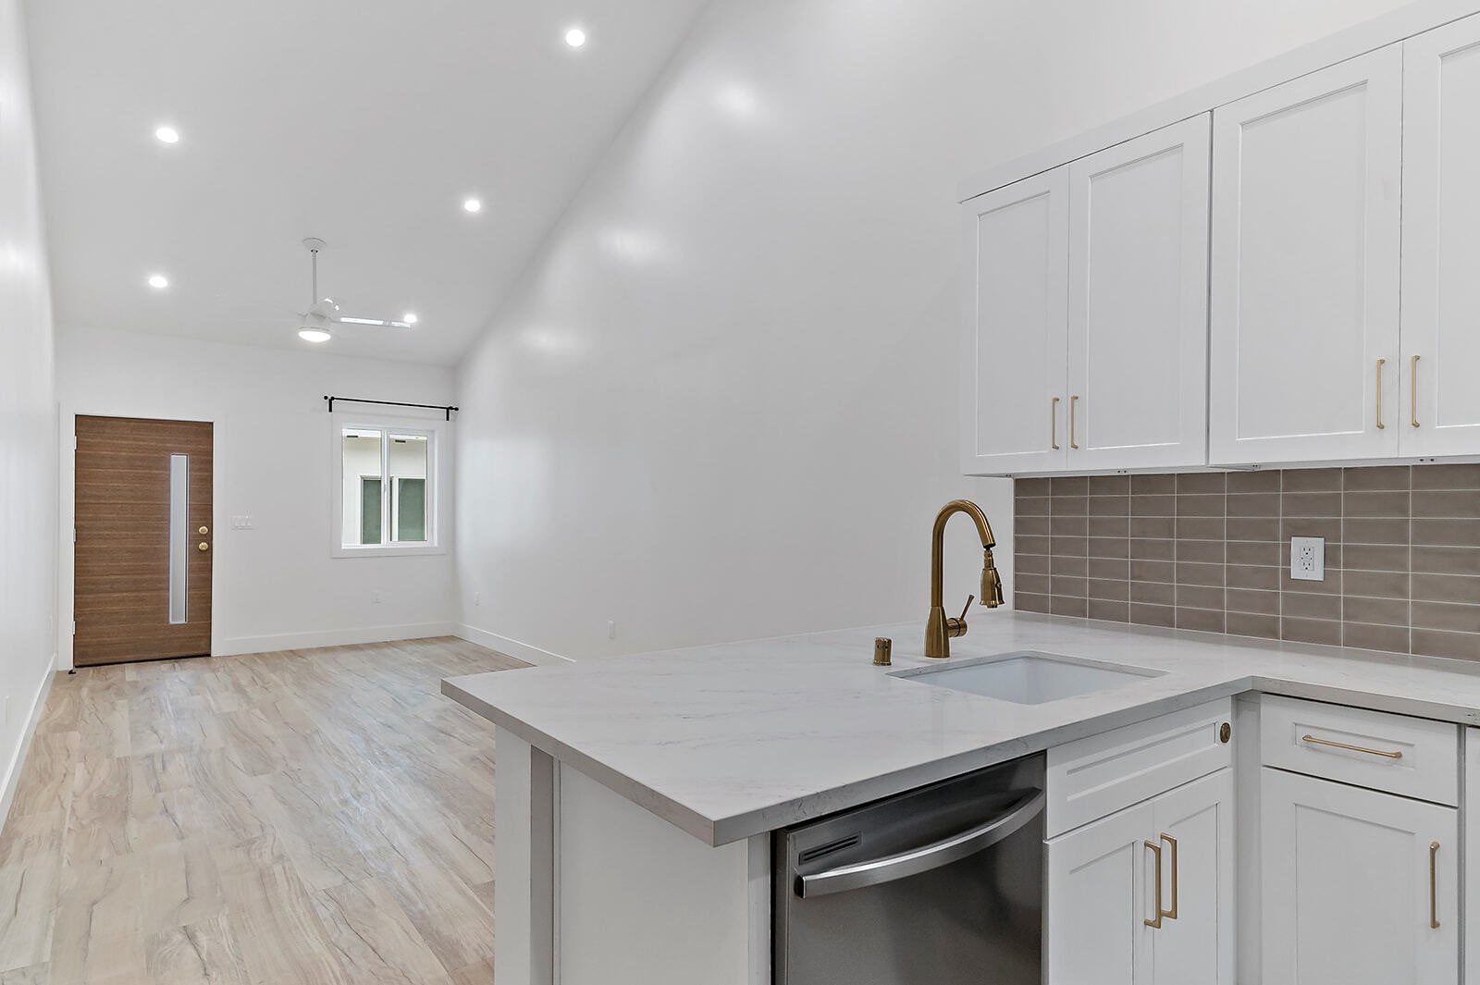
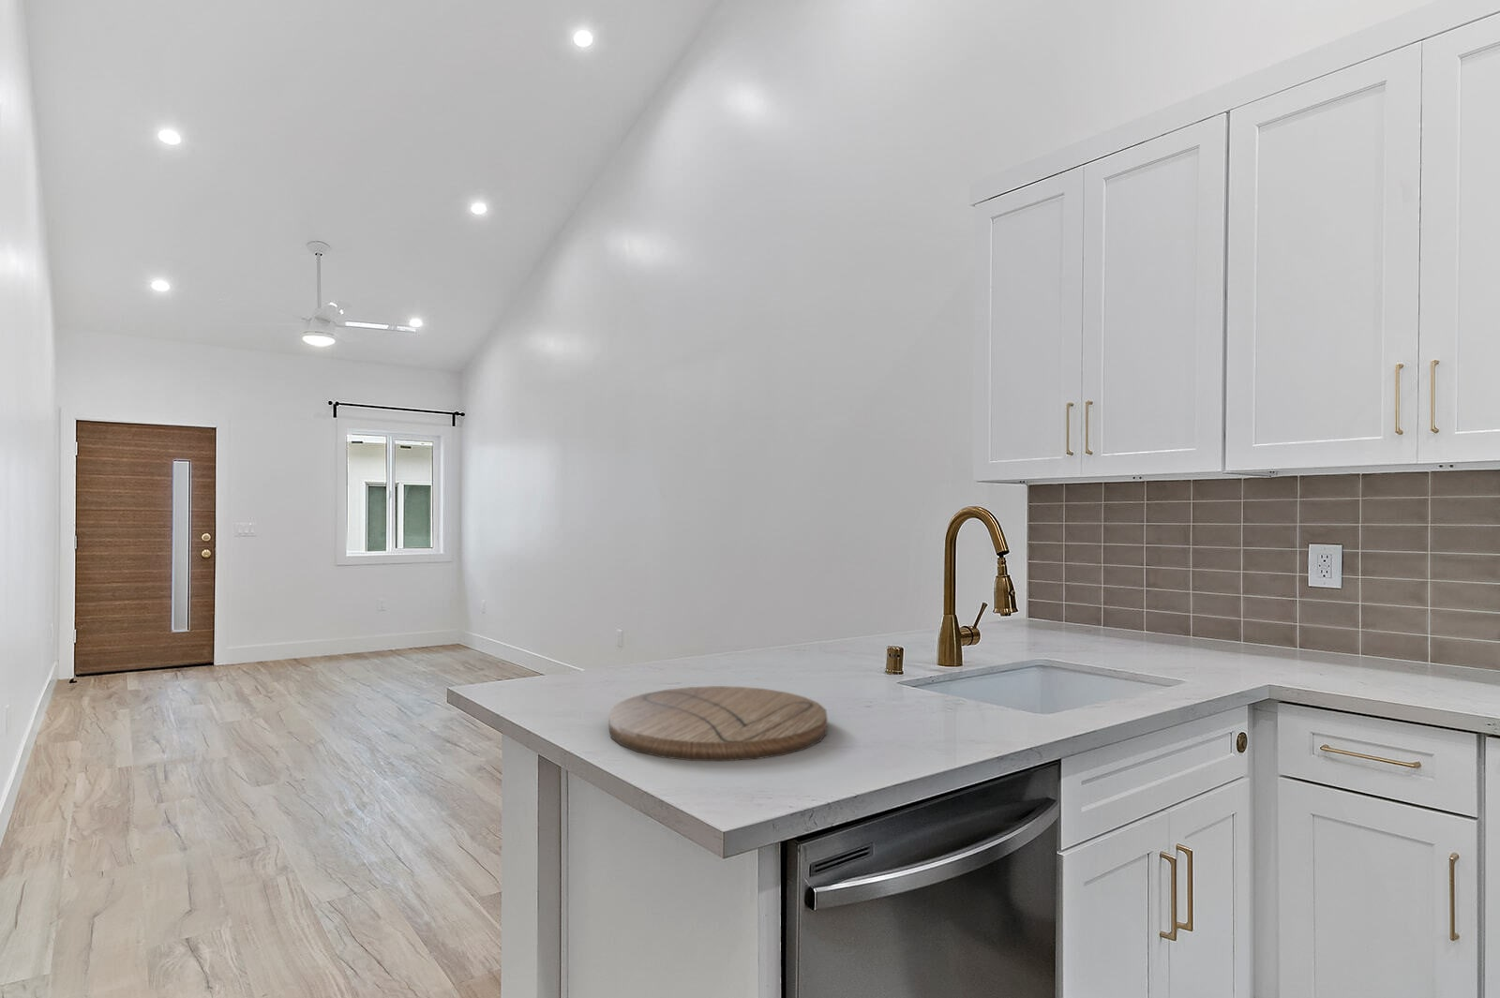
+ cutting board [608,685,828,762]
